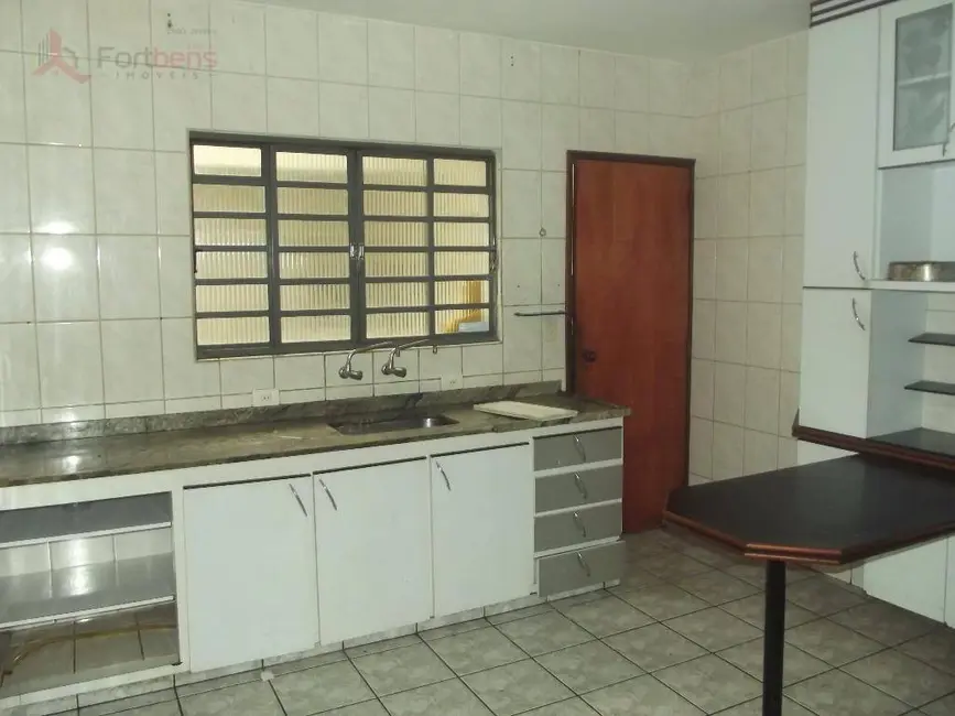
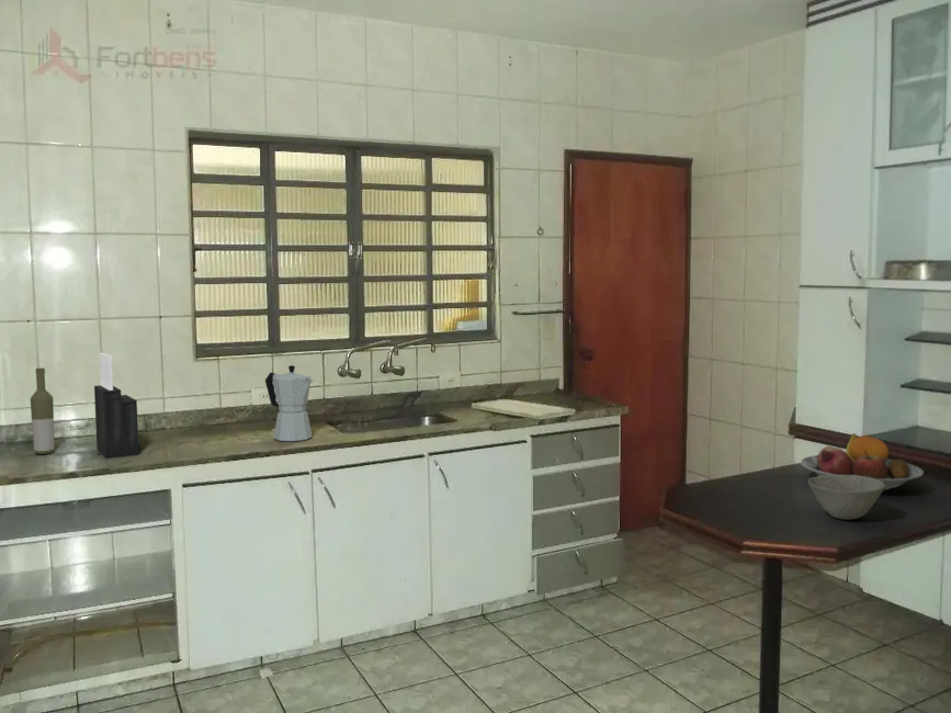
+ fruit bowl [800,432,925,491]
+ knife block [93,352,141,460]
+ bottle [30,367,56,455]
+ bowl [807,475,885,520]
+ moka pot [264,364,315,442]
